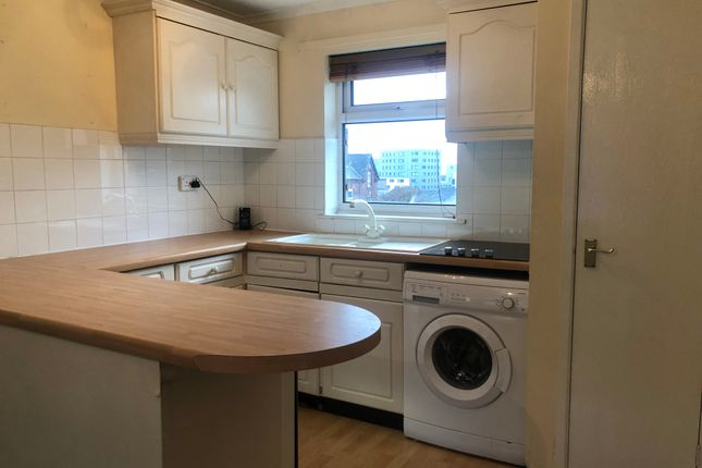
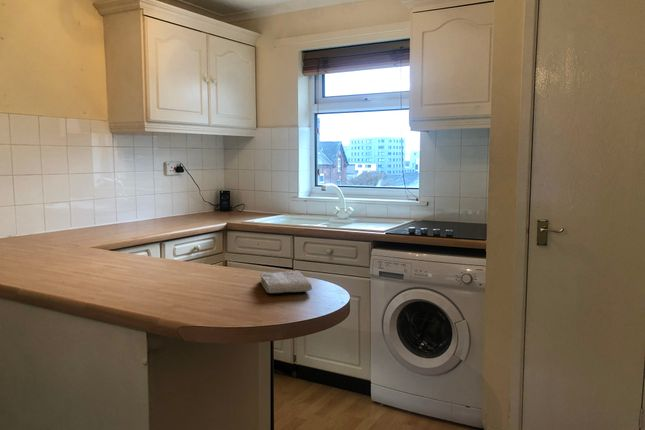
+ washcloth [259,270,313,294]
